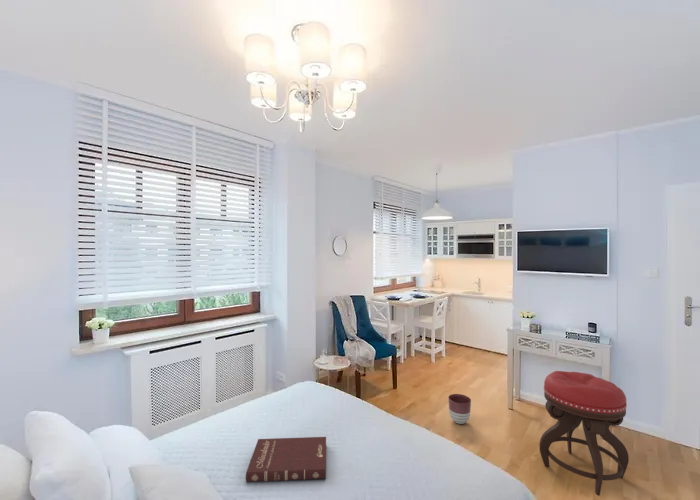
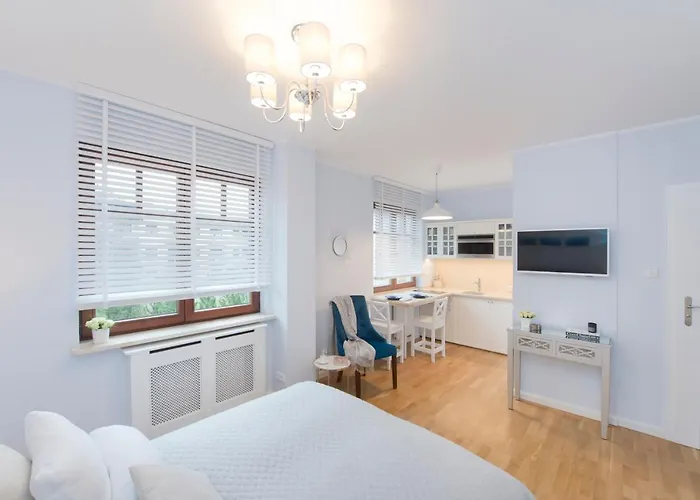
- stool [538,370,630,497]
- planter [447,393,472,425]
- book [245,436,327,483]
